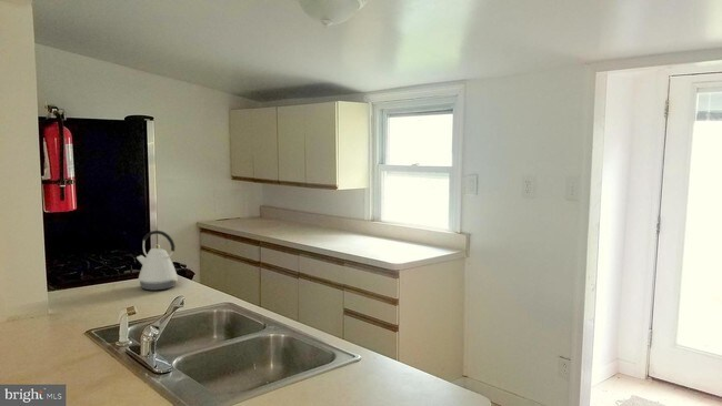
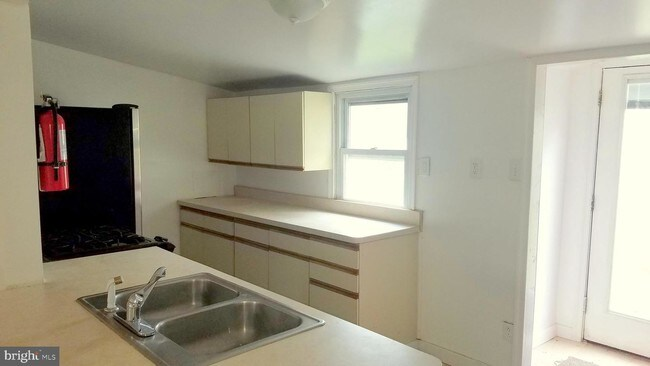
- kettle [136,230,179,291]
